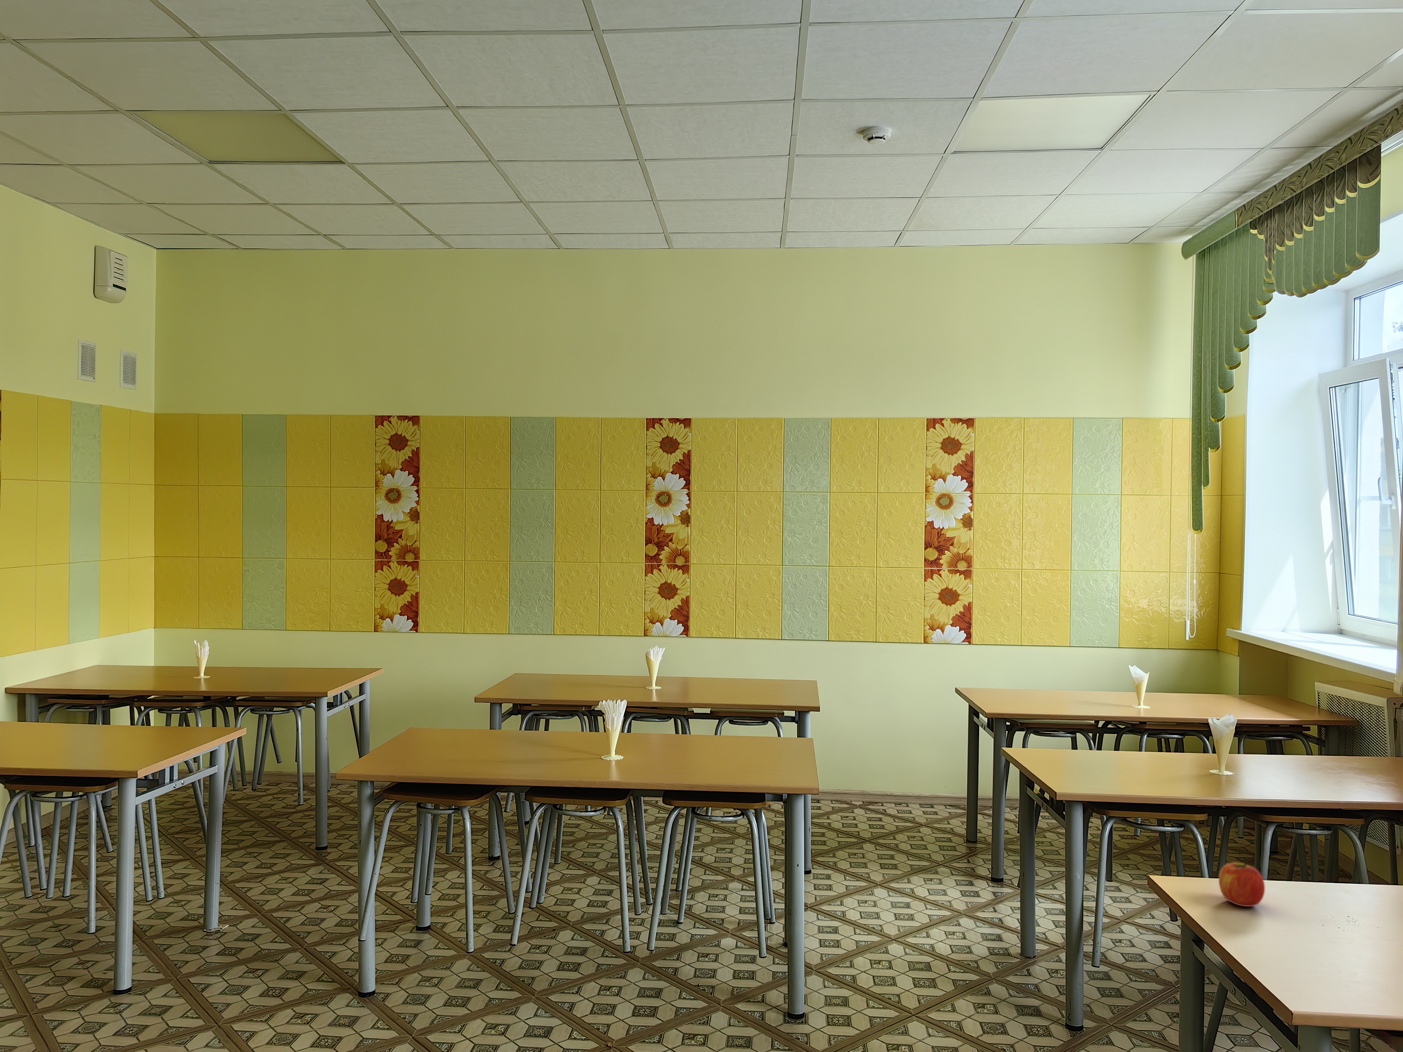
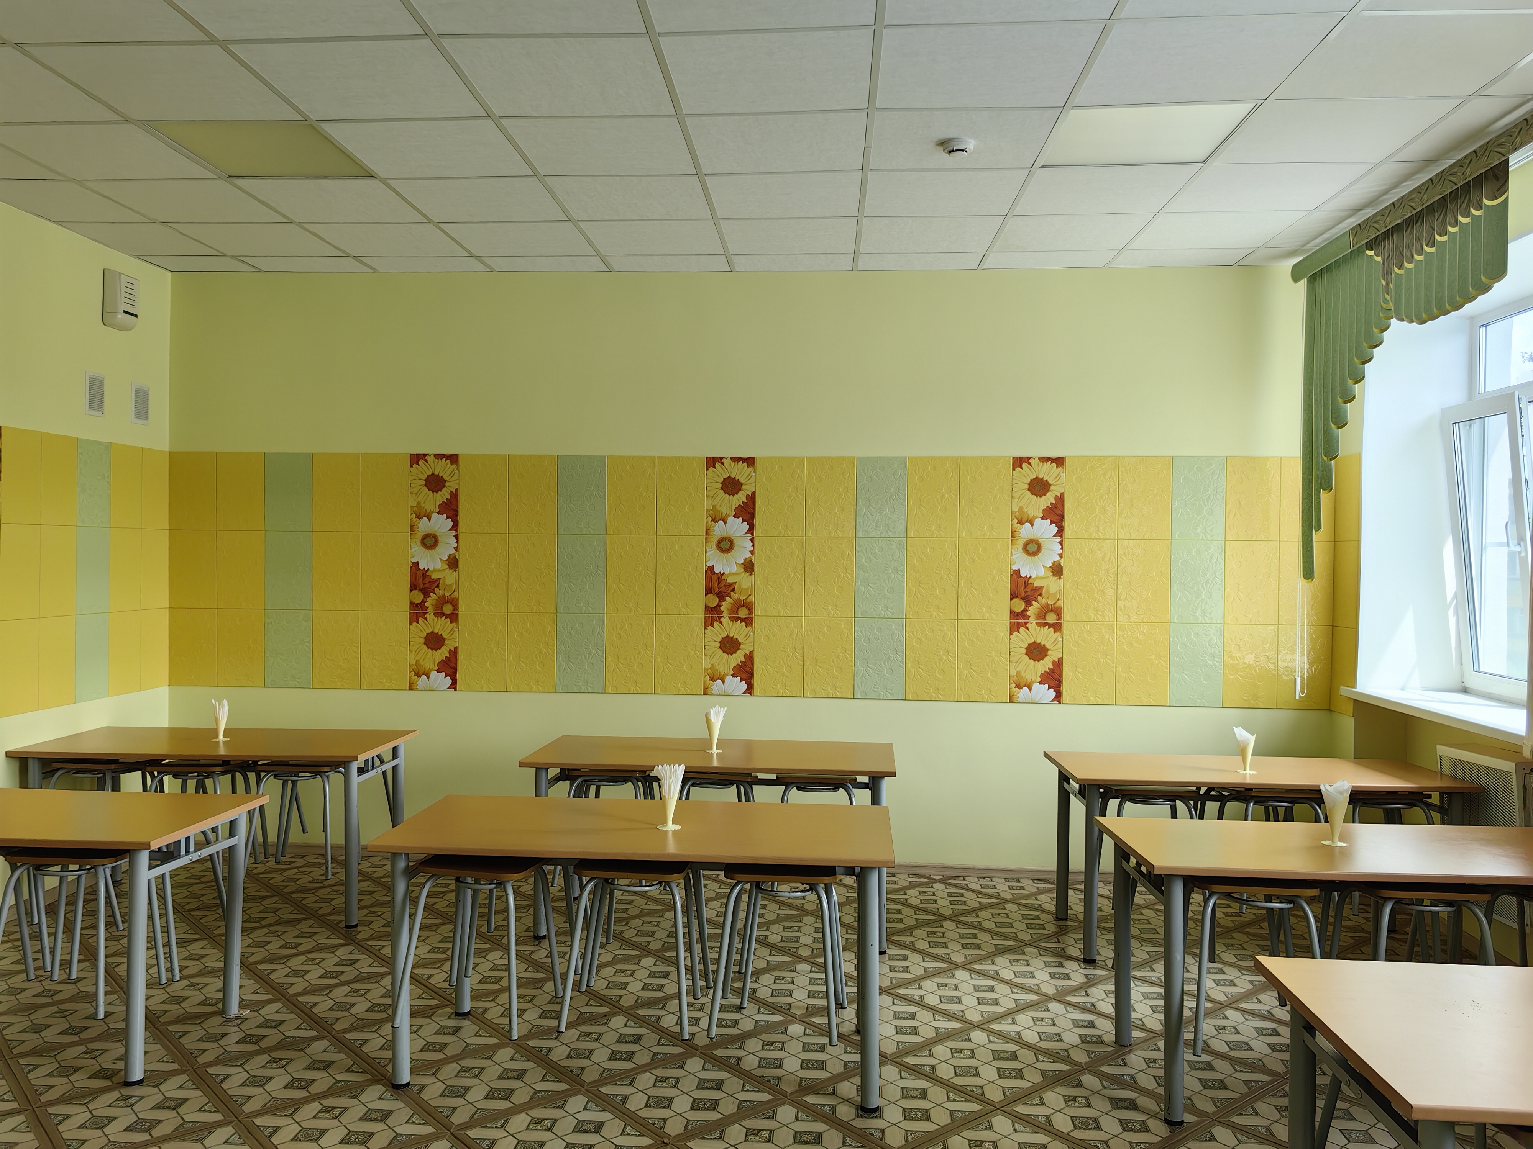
- apple [1219,862,1265,907]
